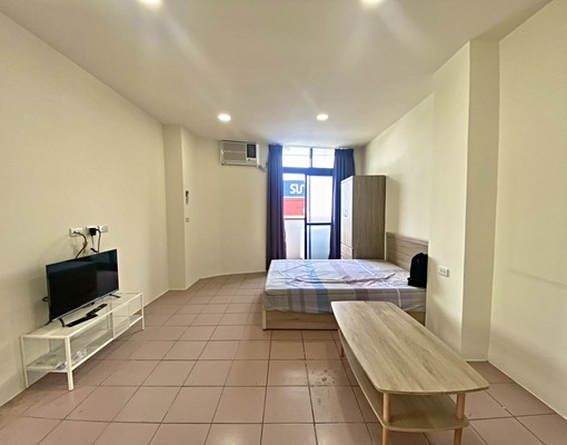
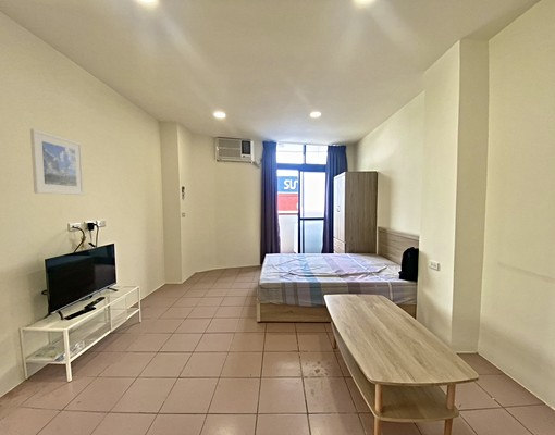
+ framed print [29,127,85,196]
